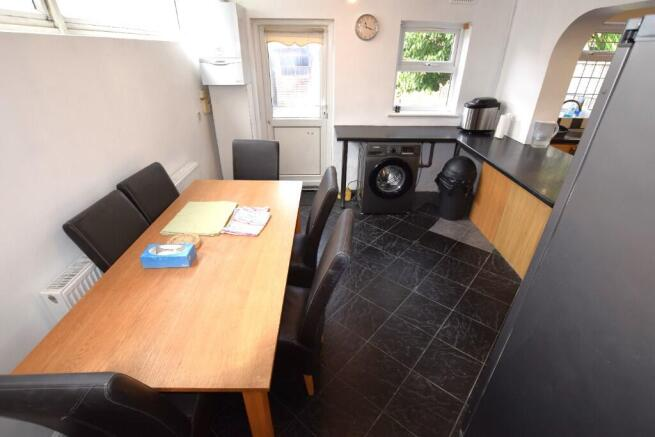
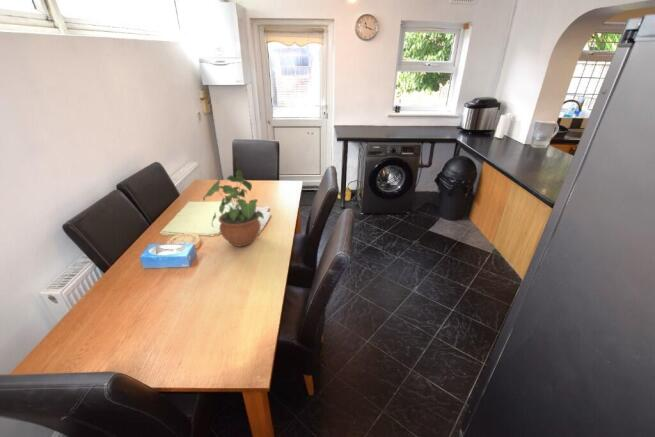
+ potted plant [202,168,265,248]
